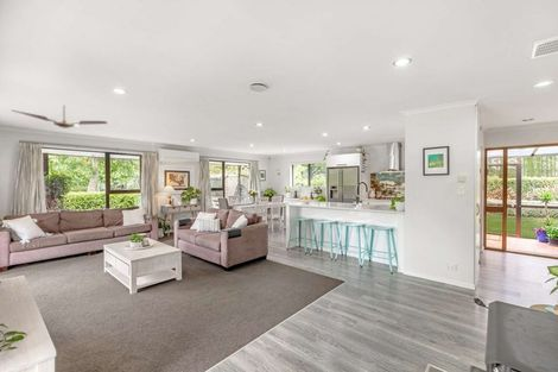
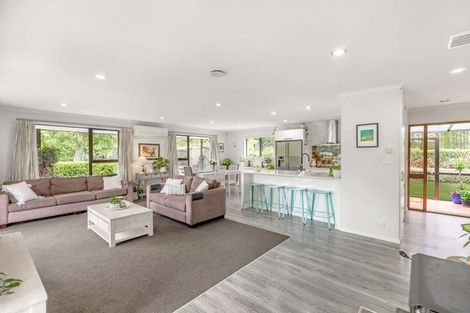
- ceiling fan [11,105,108,130]
